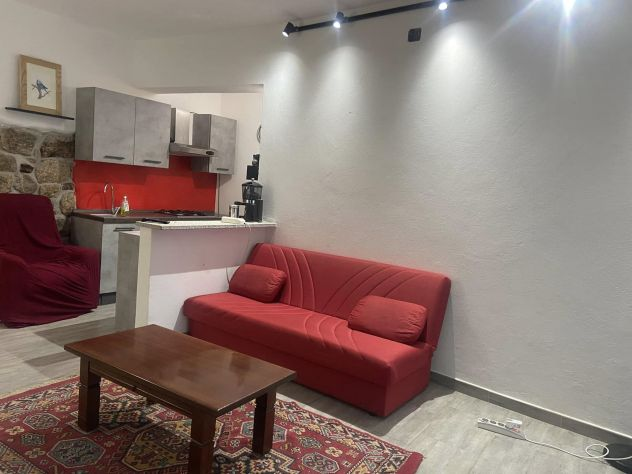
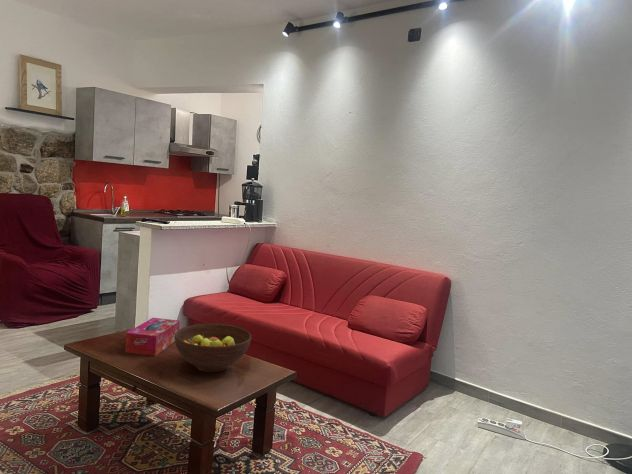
+ fruit bowl [174,323,252,373]
+ tissue box [125,317,181,357]
